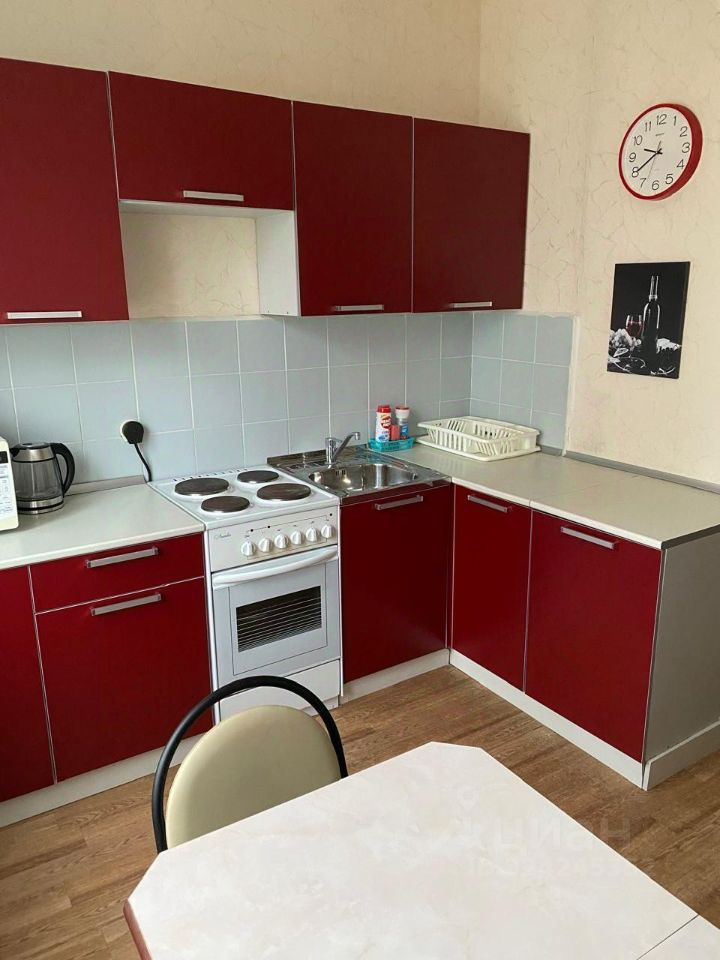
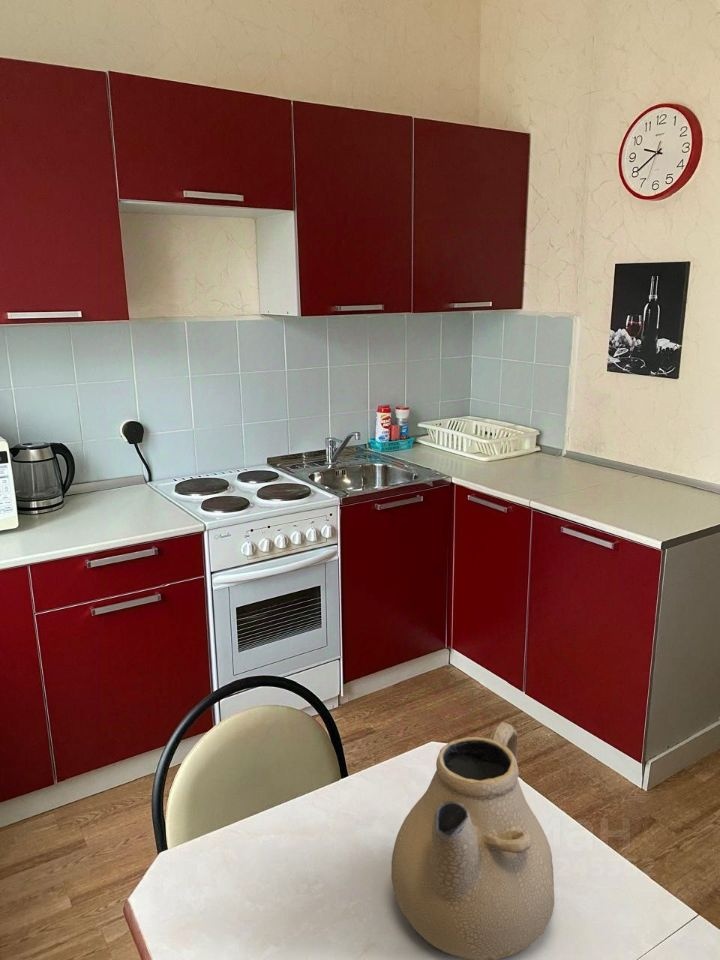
+ teapot [390,721,555,960]
